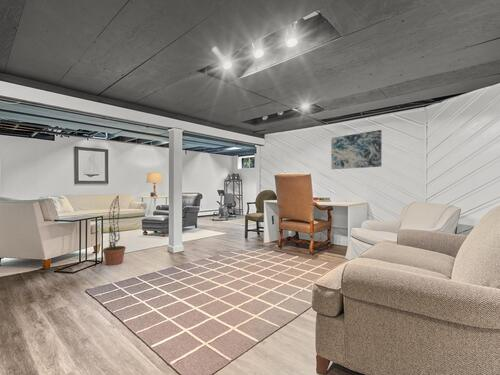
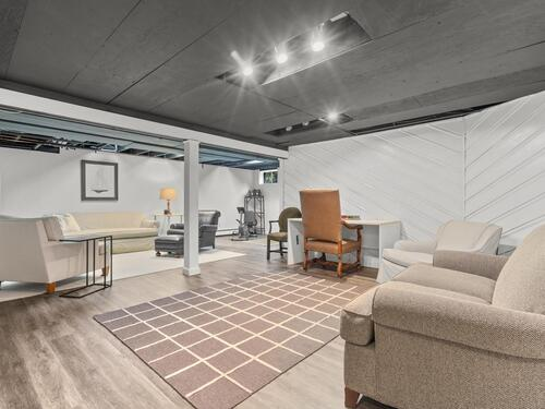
- decorative plant [102,195,127,266]
- wall art [330,129,383,170]
